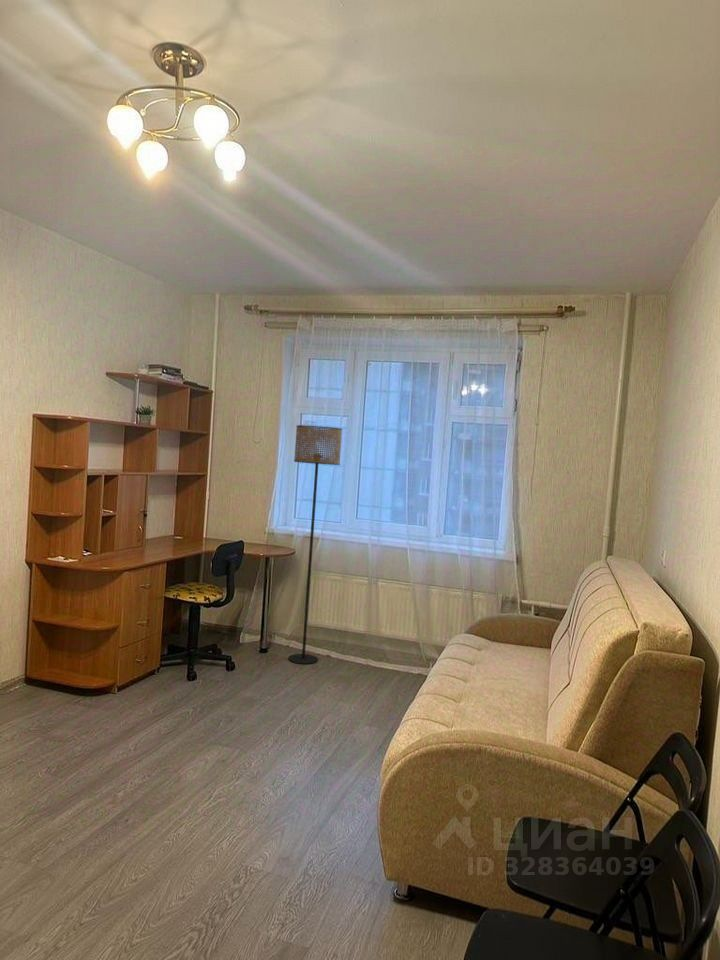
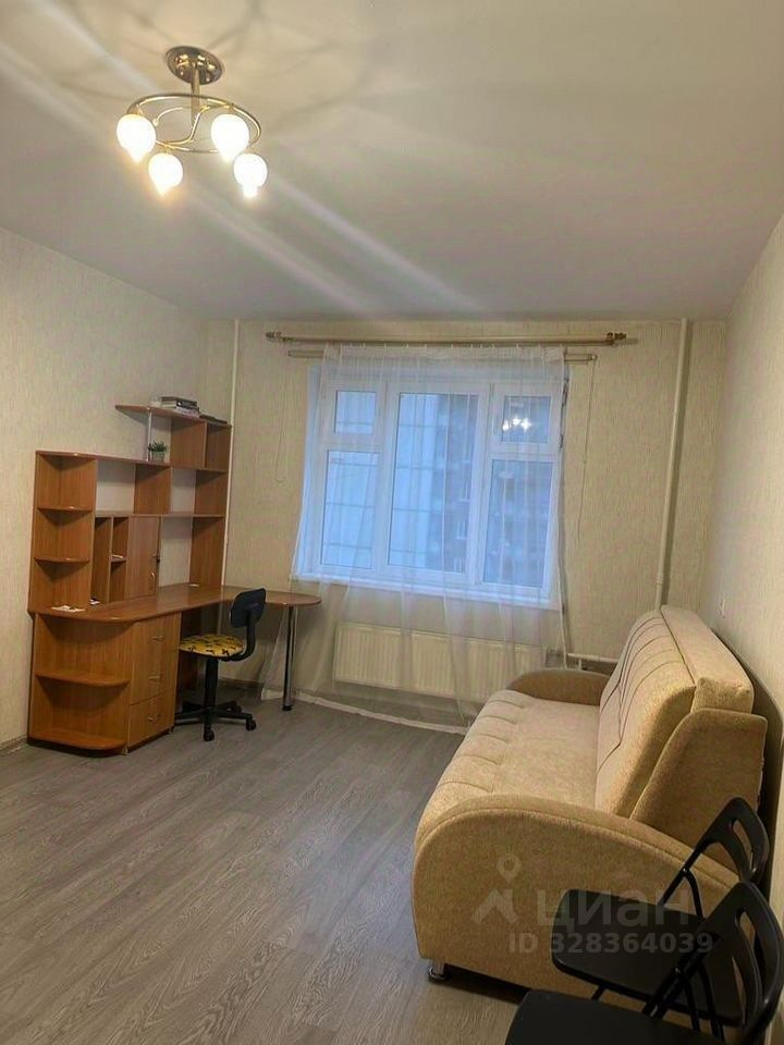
- floor lamp [287,424,343,665]
